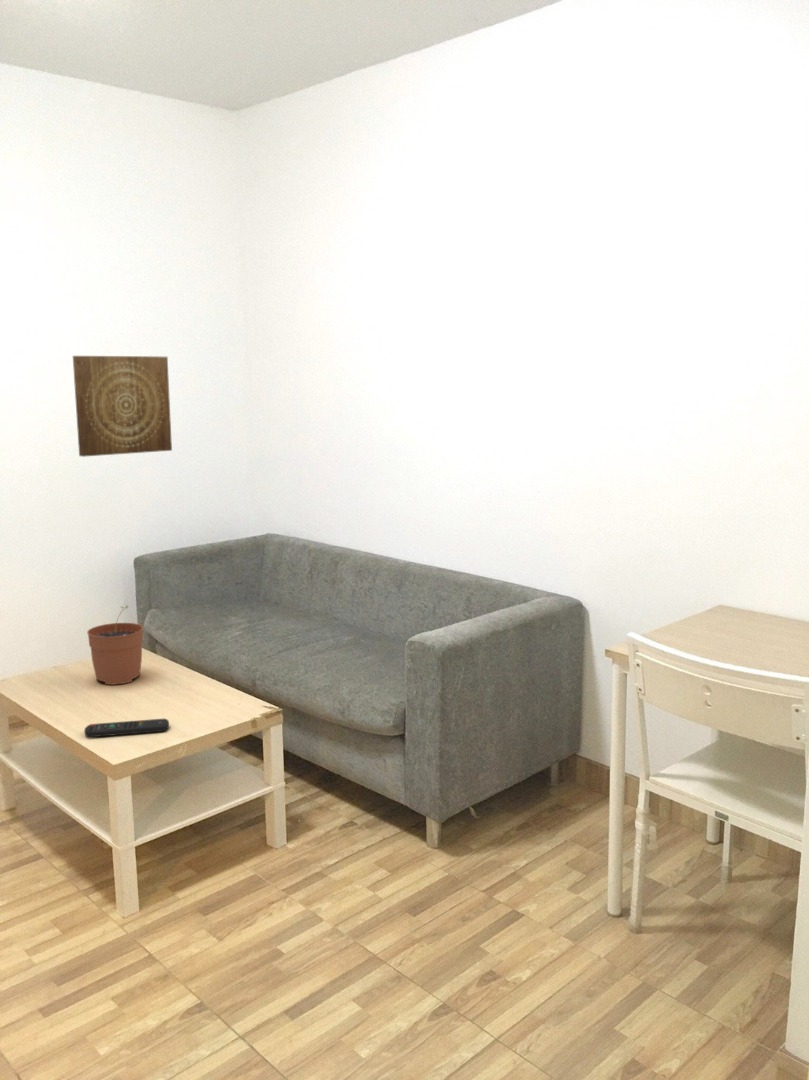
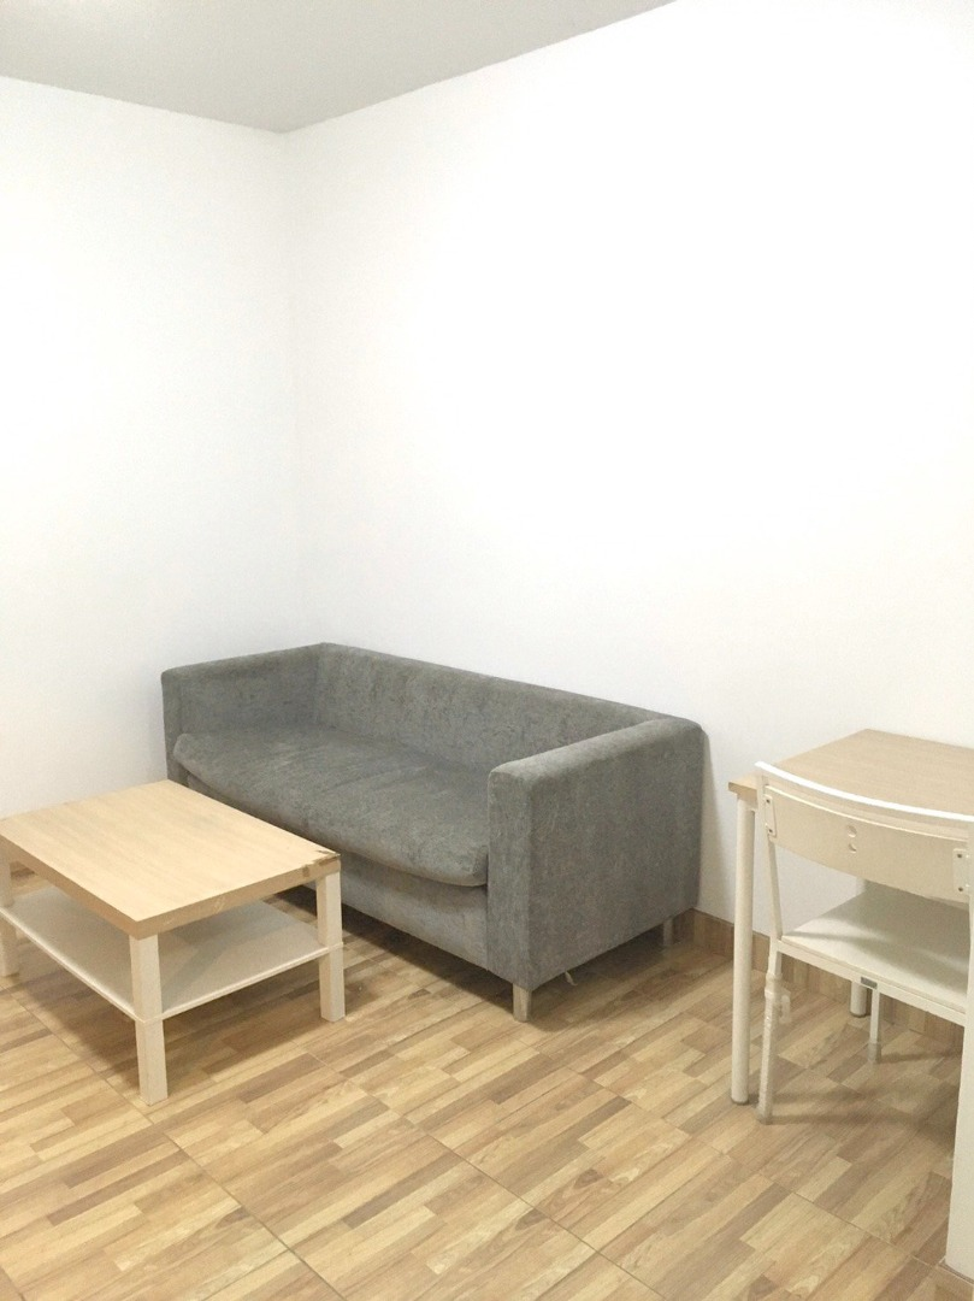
- remote control [84,717,170,738]
- plant pot [86,604,144,686]
- wall art [72,355,173,458]
